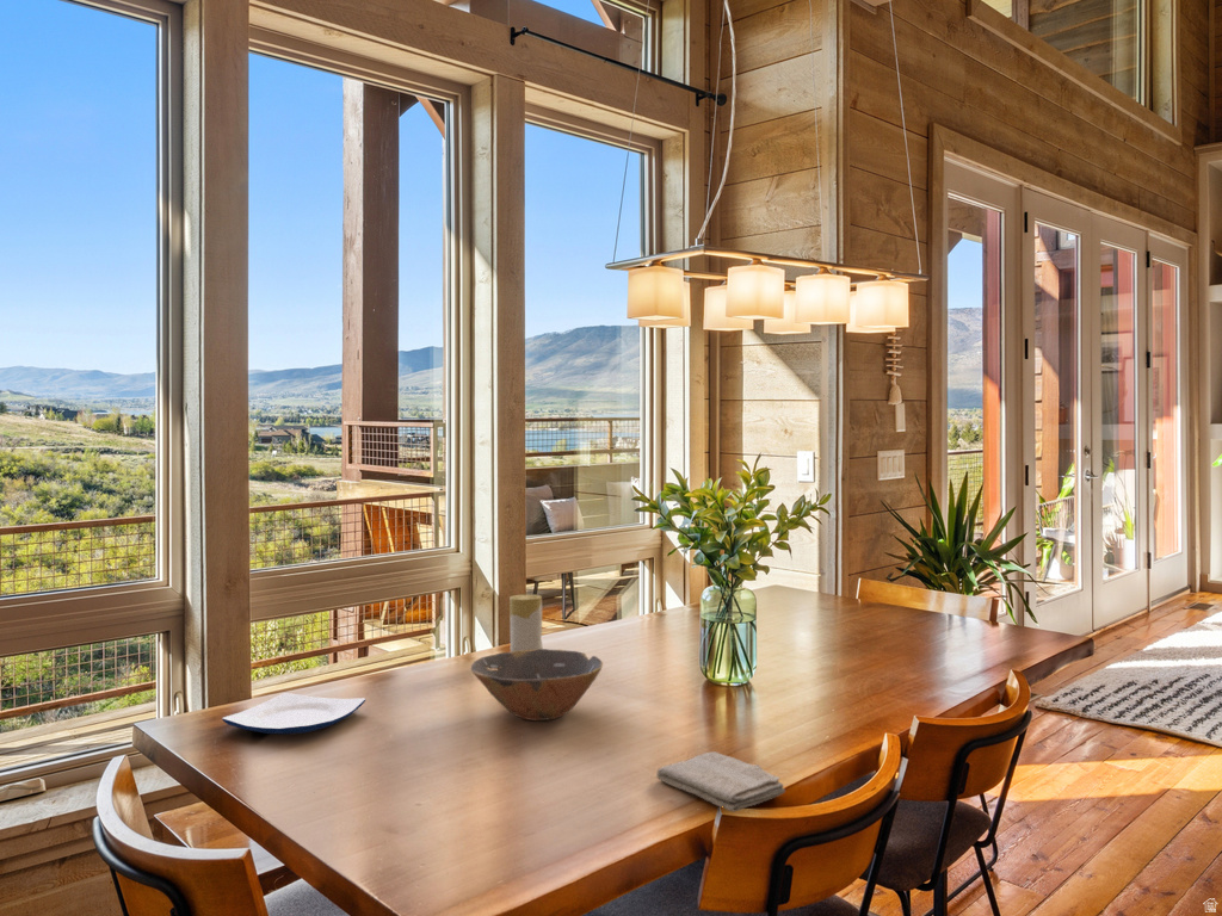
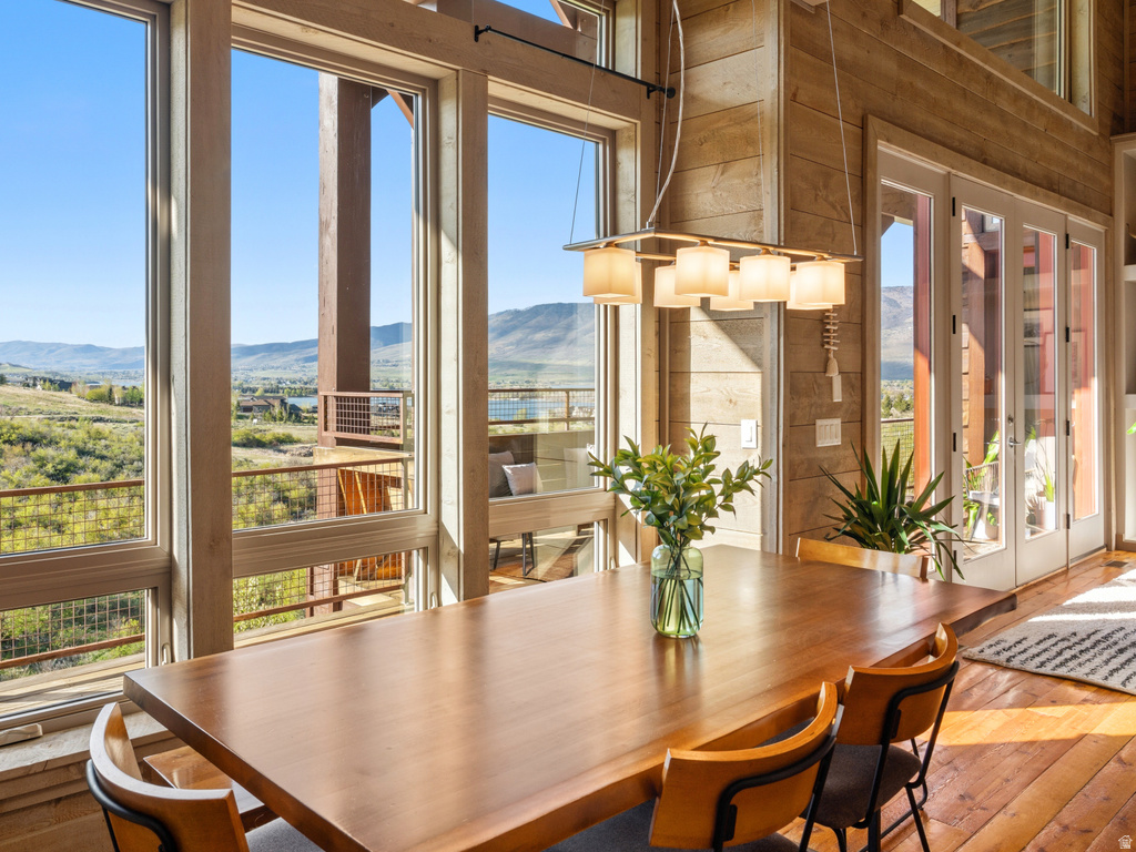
- bowl [469,648,604,722]
- plate [221,692,366,735]
- washcloth [655,750,786,813]
- candle [508,594,544,652]
